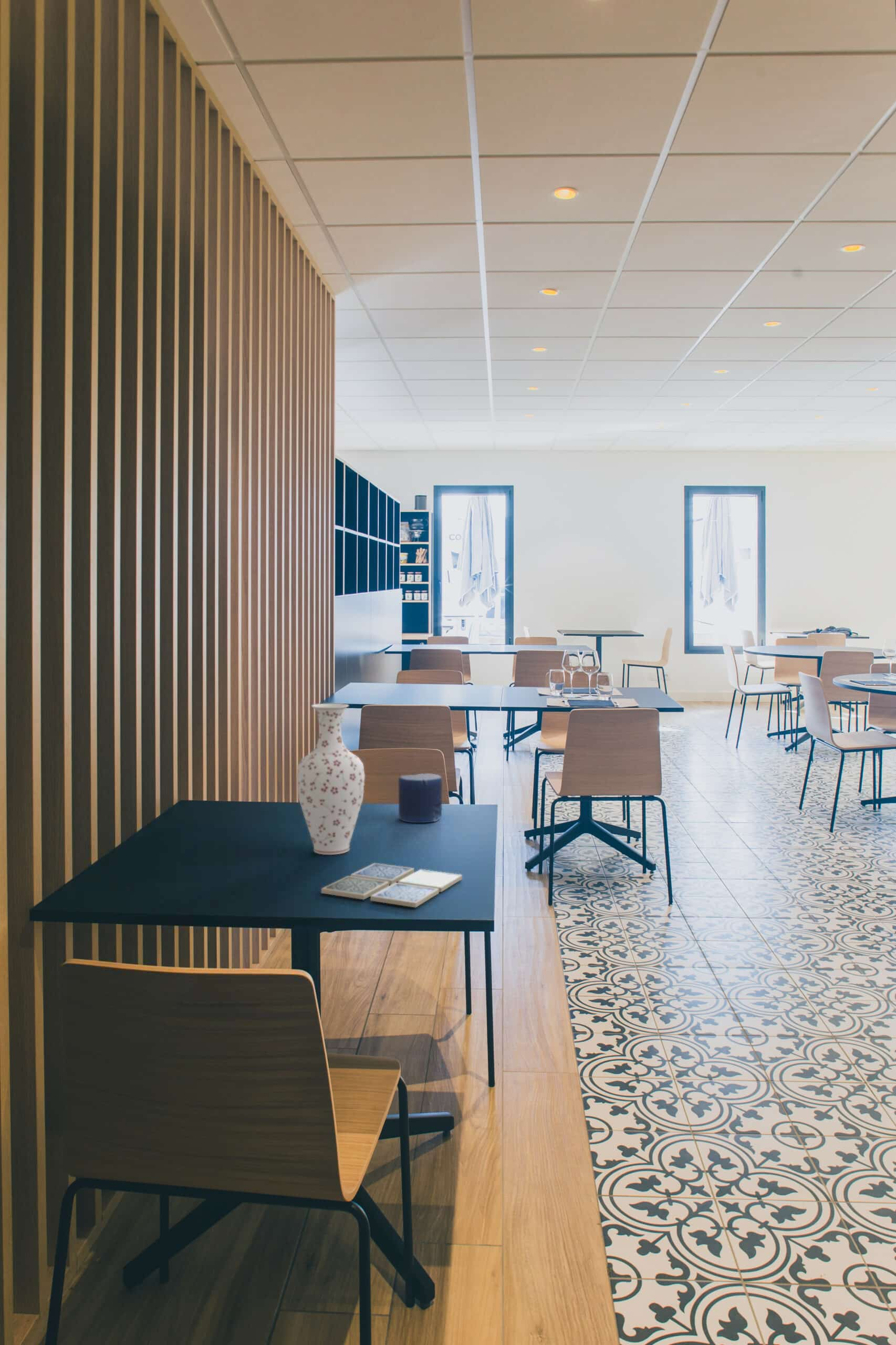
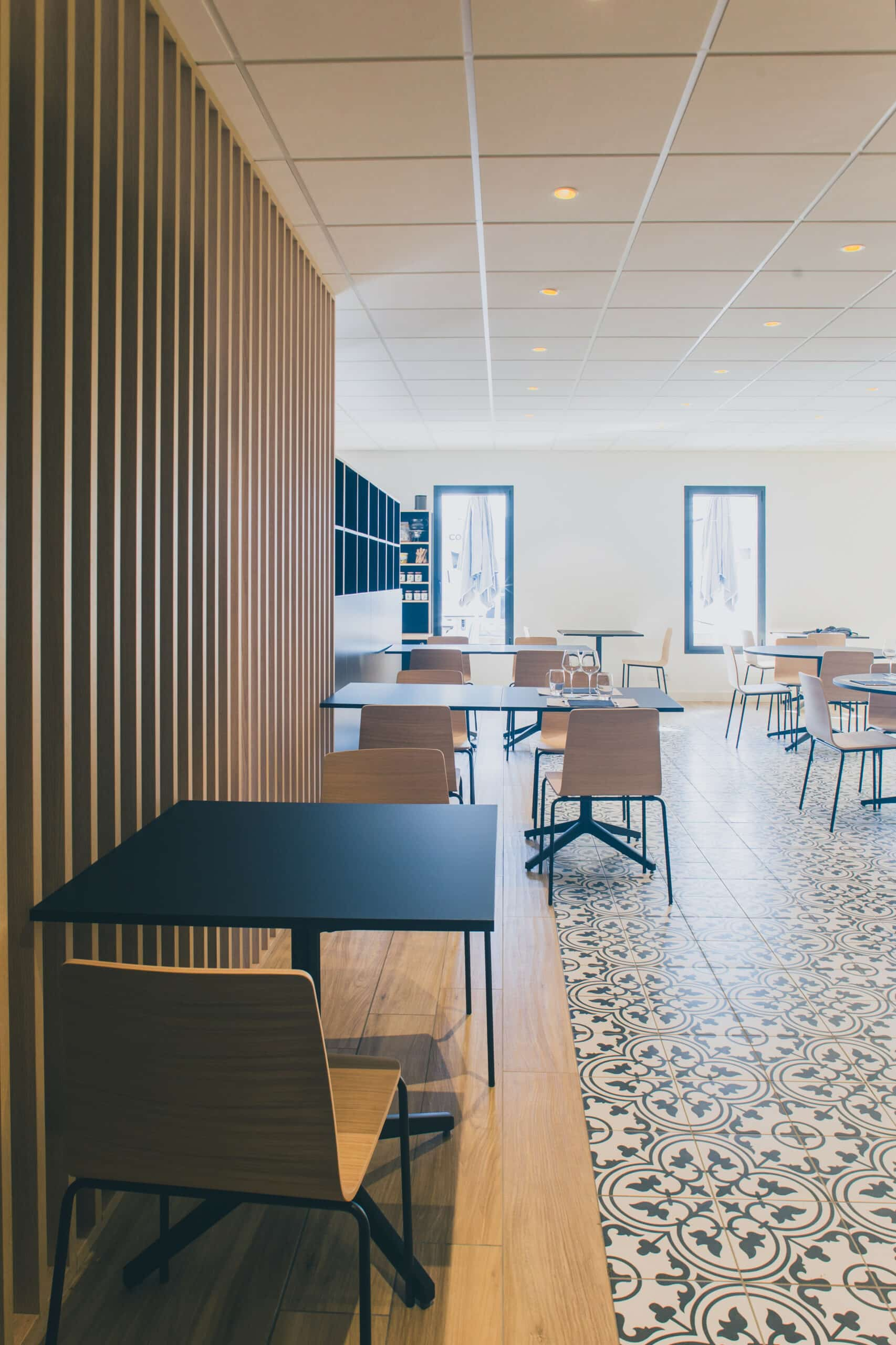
- candle [398,773,443,823]
- vase [296,703,366,855]
- drink coaster [321,863,463,908]
